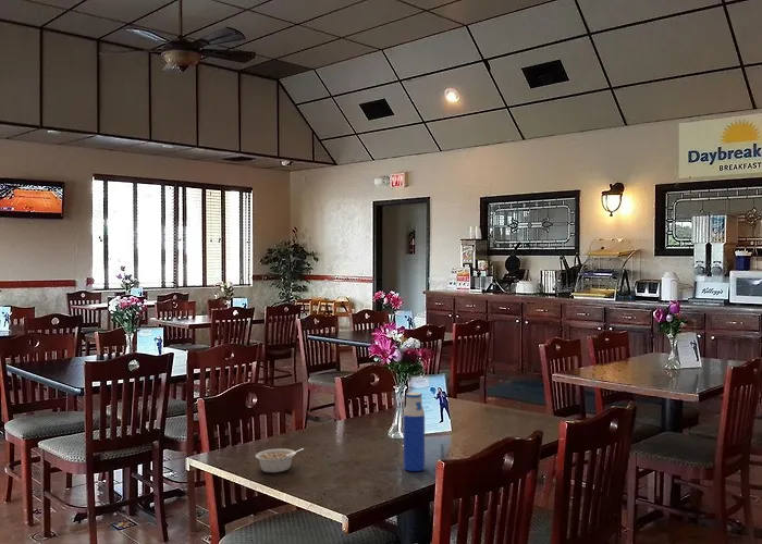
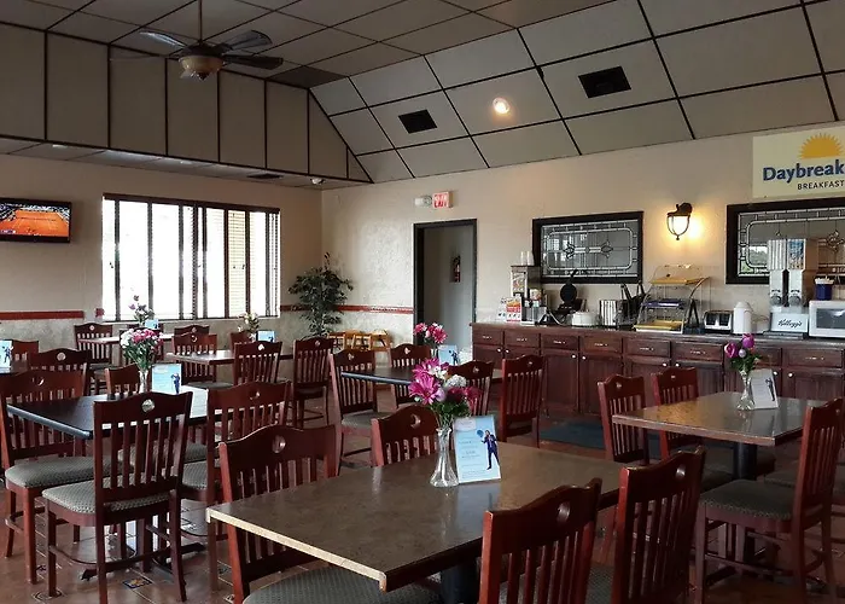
- water bottle [403,392,426,472]
- legume [255,447,305,473]
